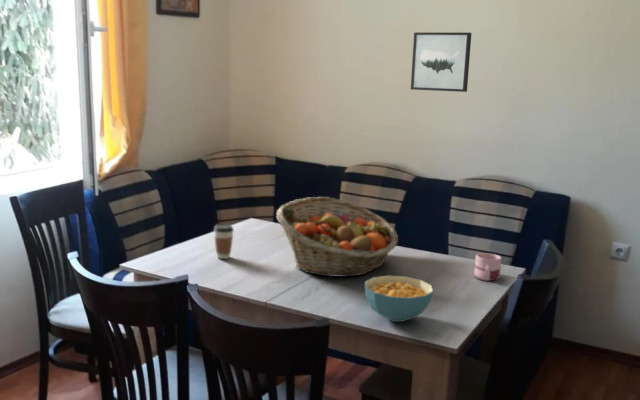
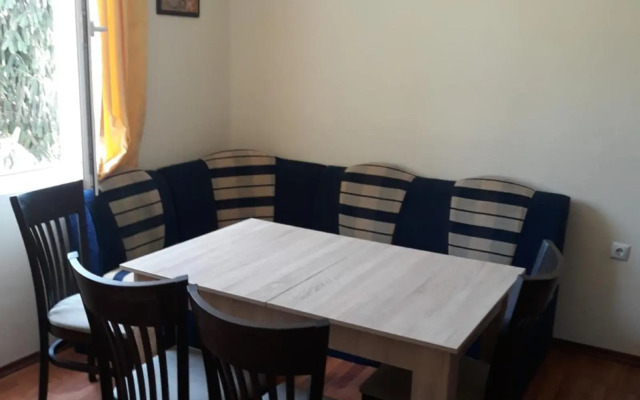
- wall art [410,31,472,93]
- mug [473,252,502,282]
- cereal bowl [364,275,434,323]
- fruit basket [276,196,399,278]
- coffee cup [213,223,235,260]
